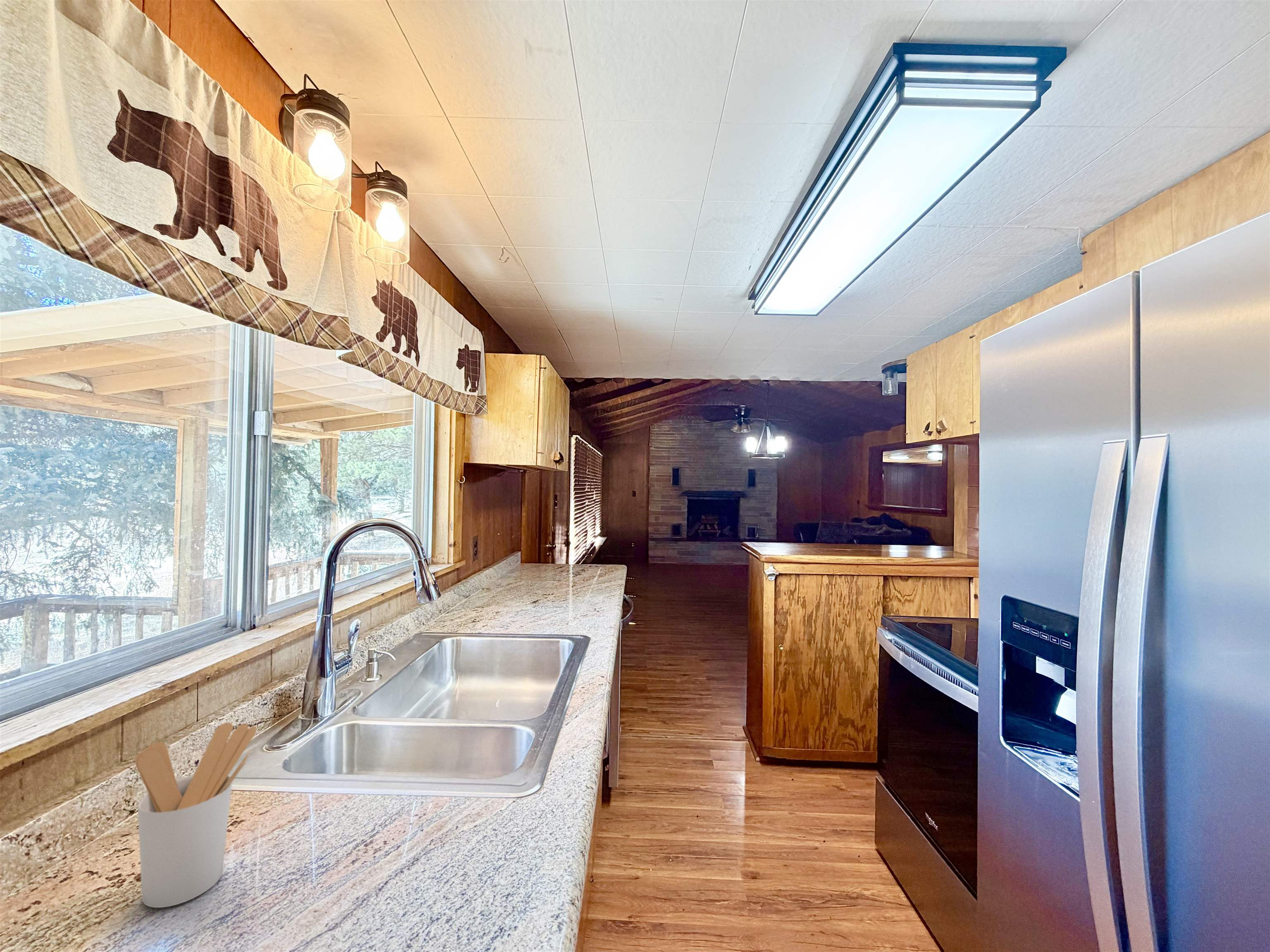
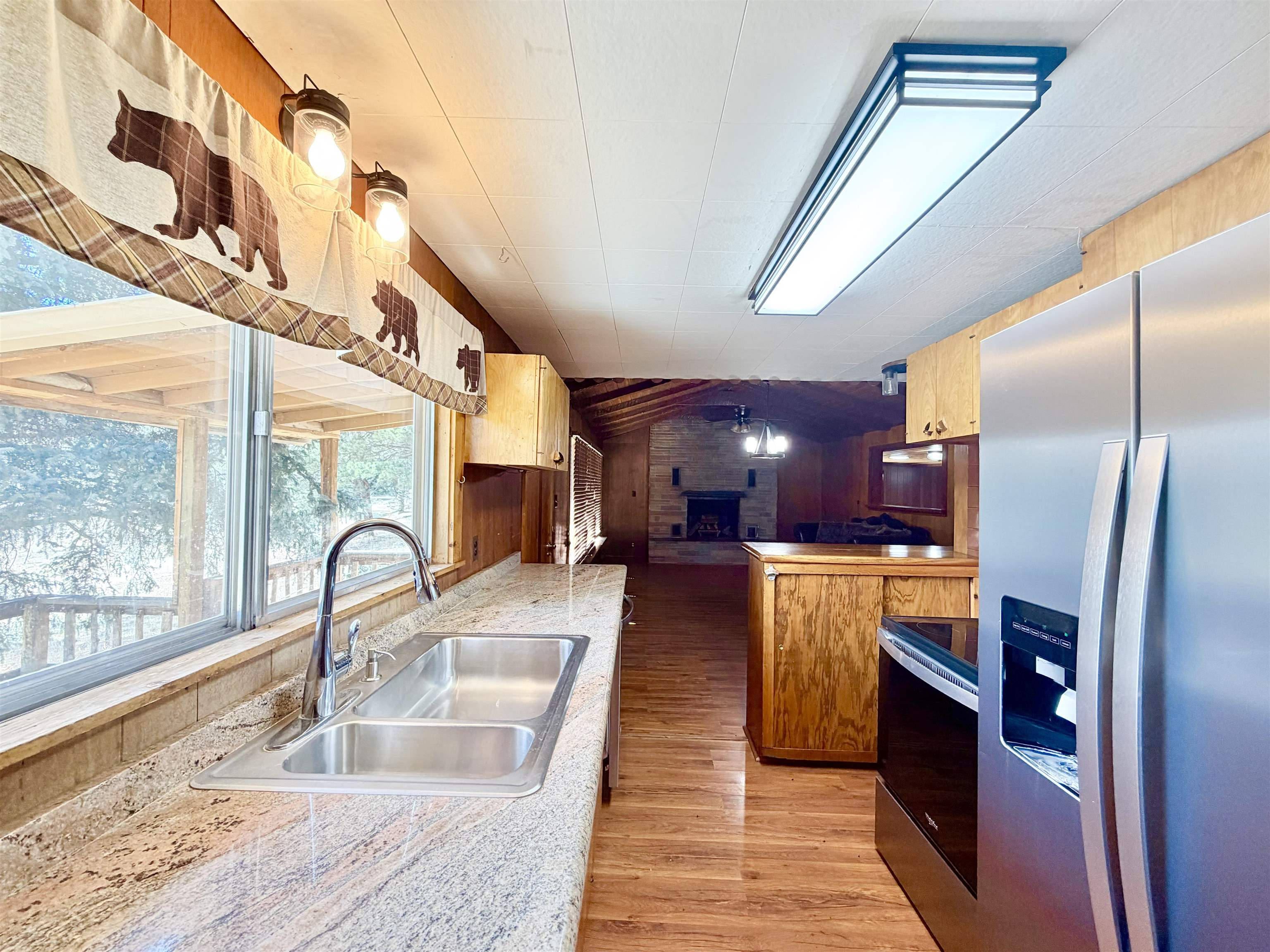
- utensil holder [135,722,257,908]
